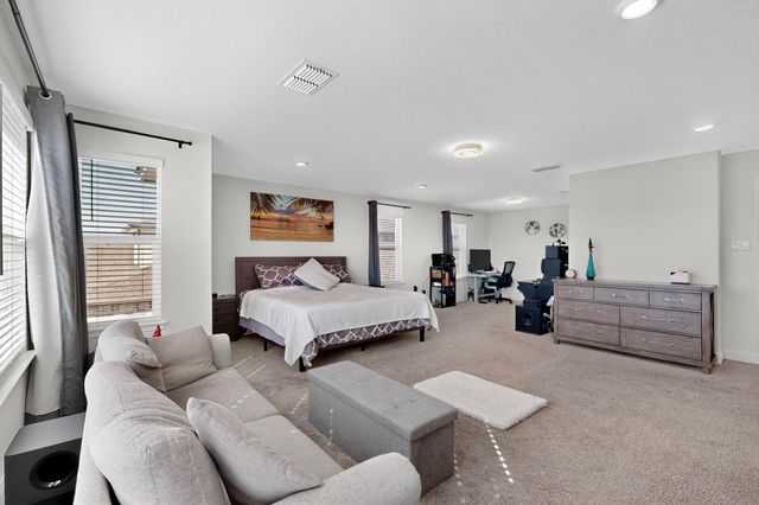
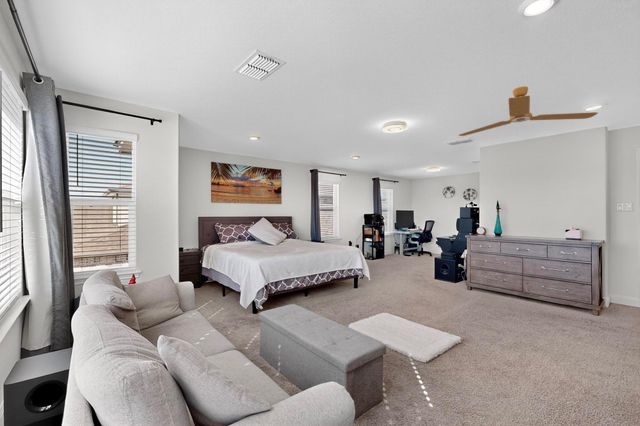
+ ceiling fan [458,86,599,137]
